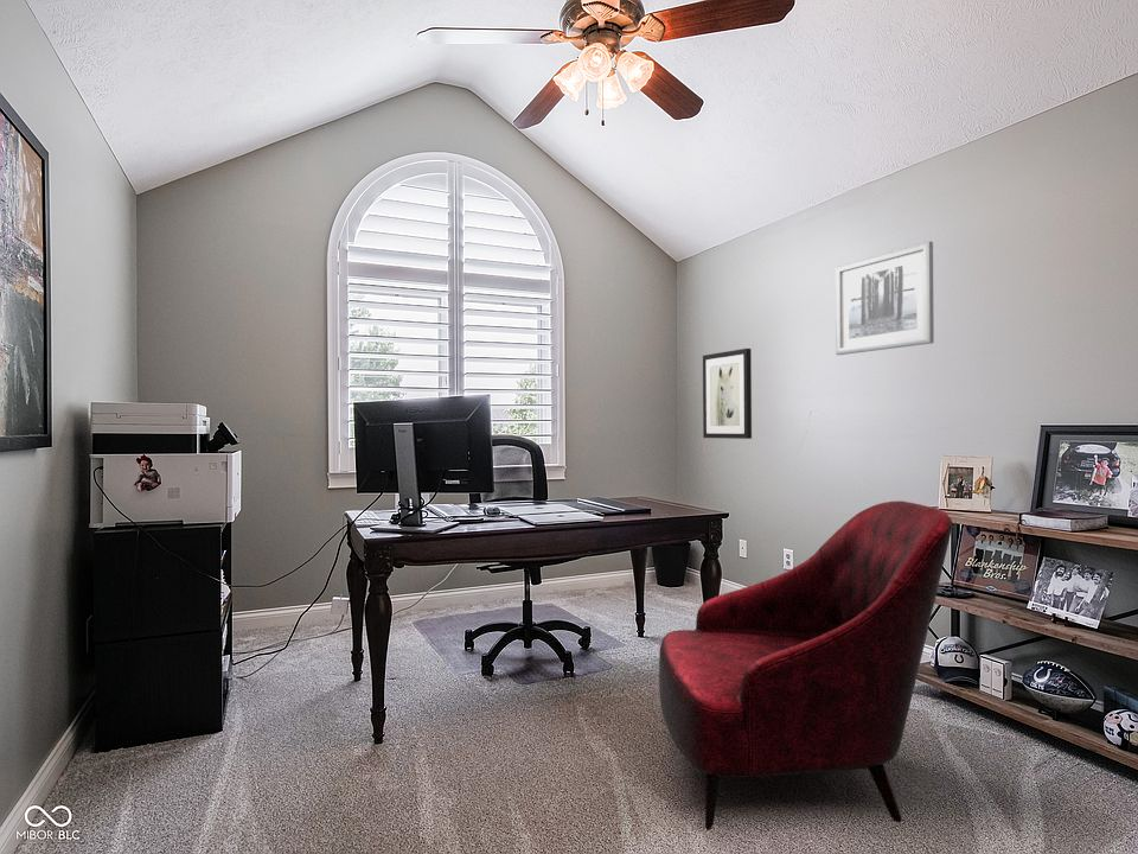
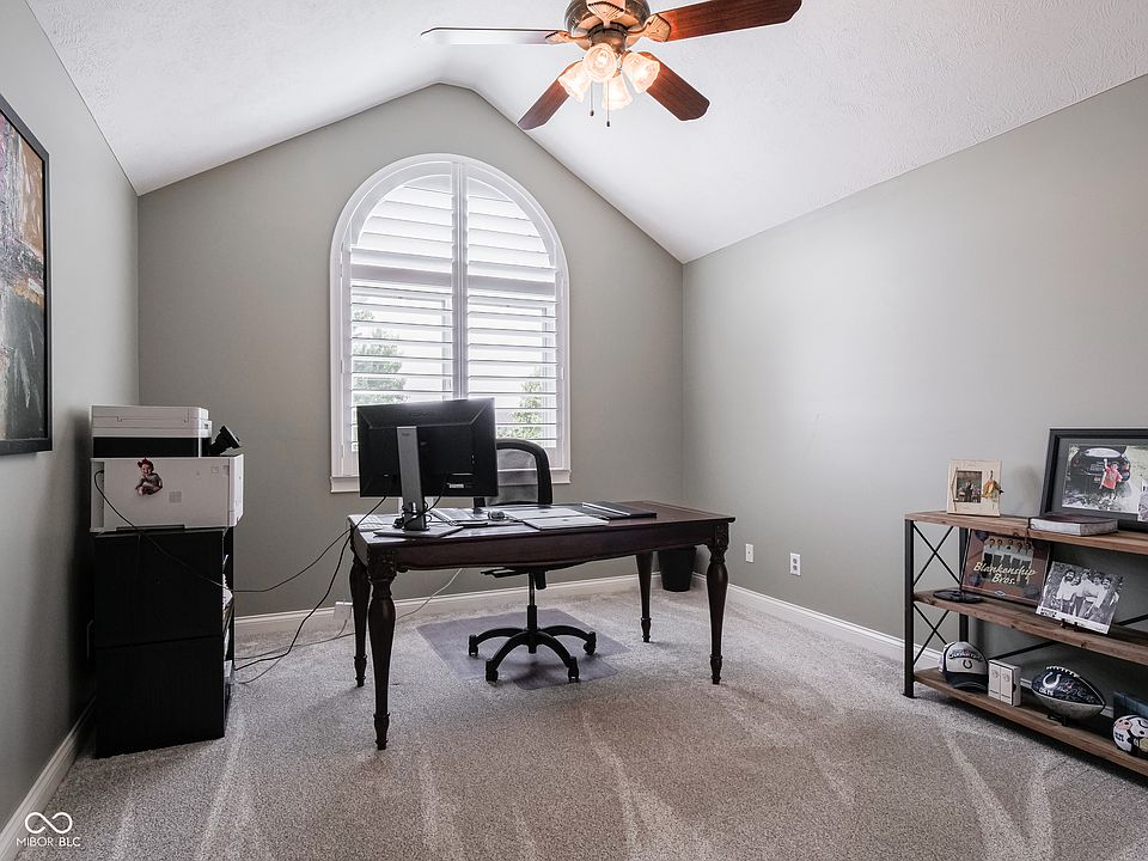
- wall art [702,348,753,440]
- wall art [835,241,935,356]
- armchair [658,499,953,831]
